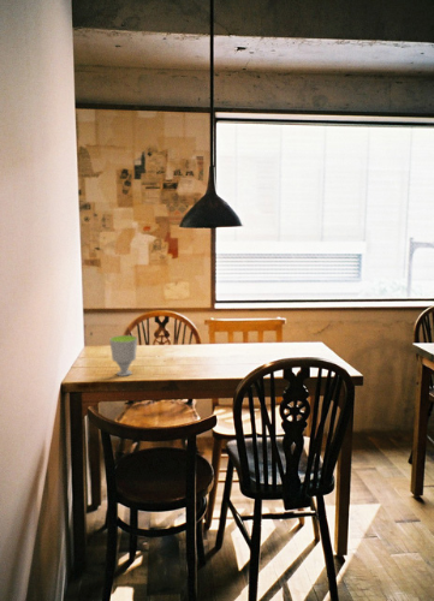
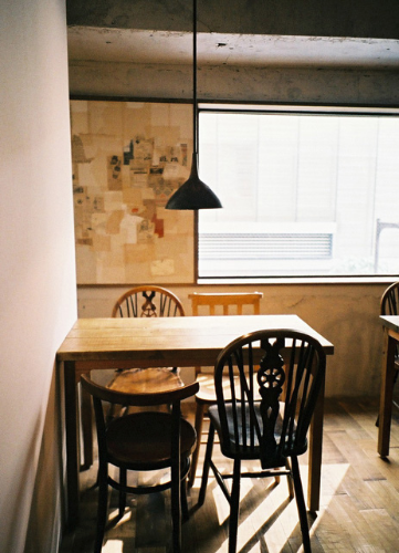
- cup [108,334,138,377]
